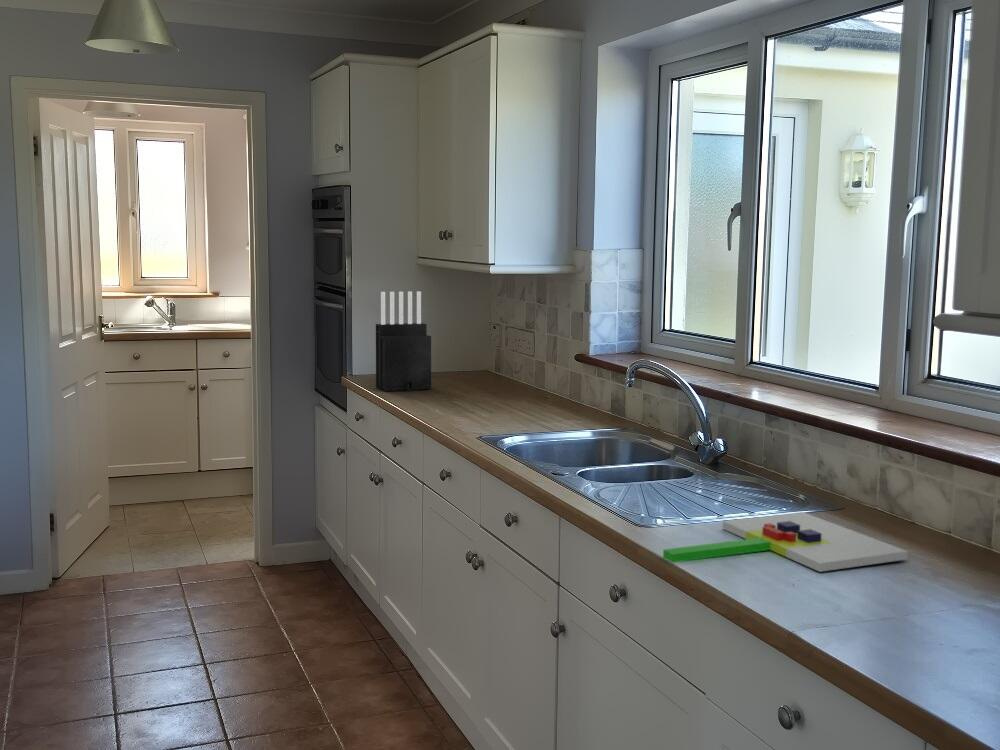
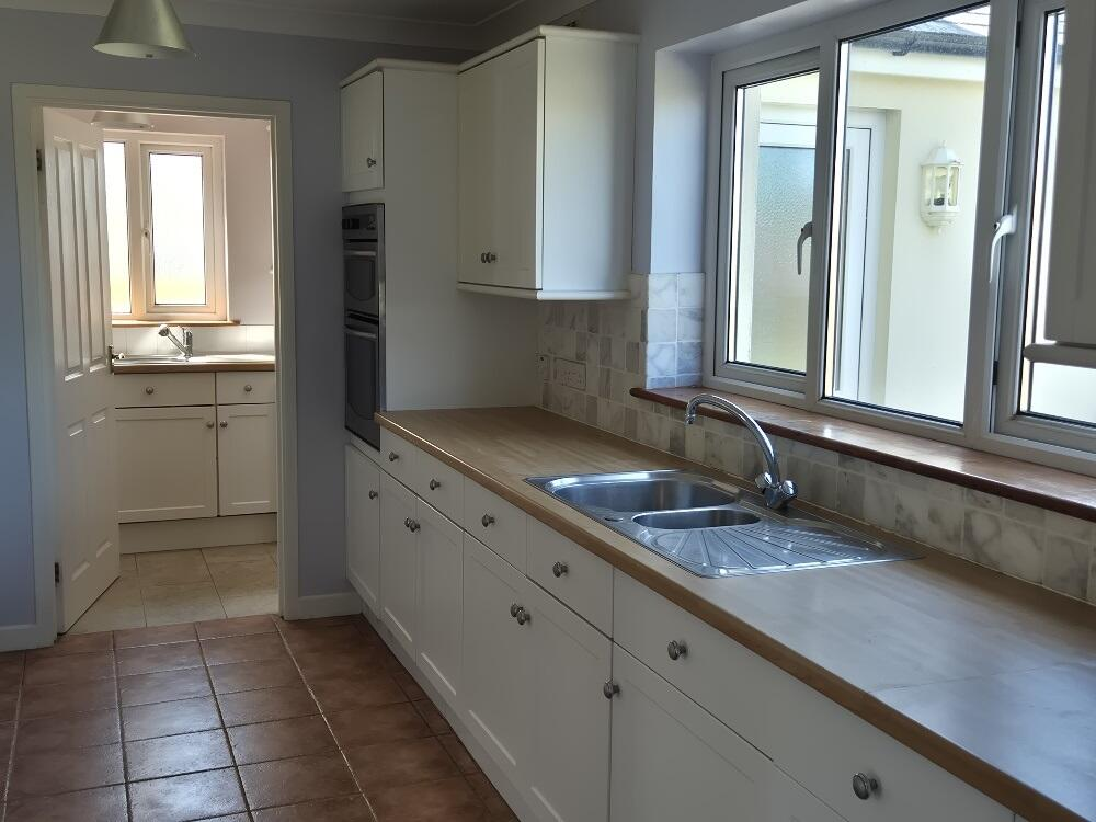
- knife block [375,290,432,392]
- chopping board [662,511,909,573]
